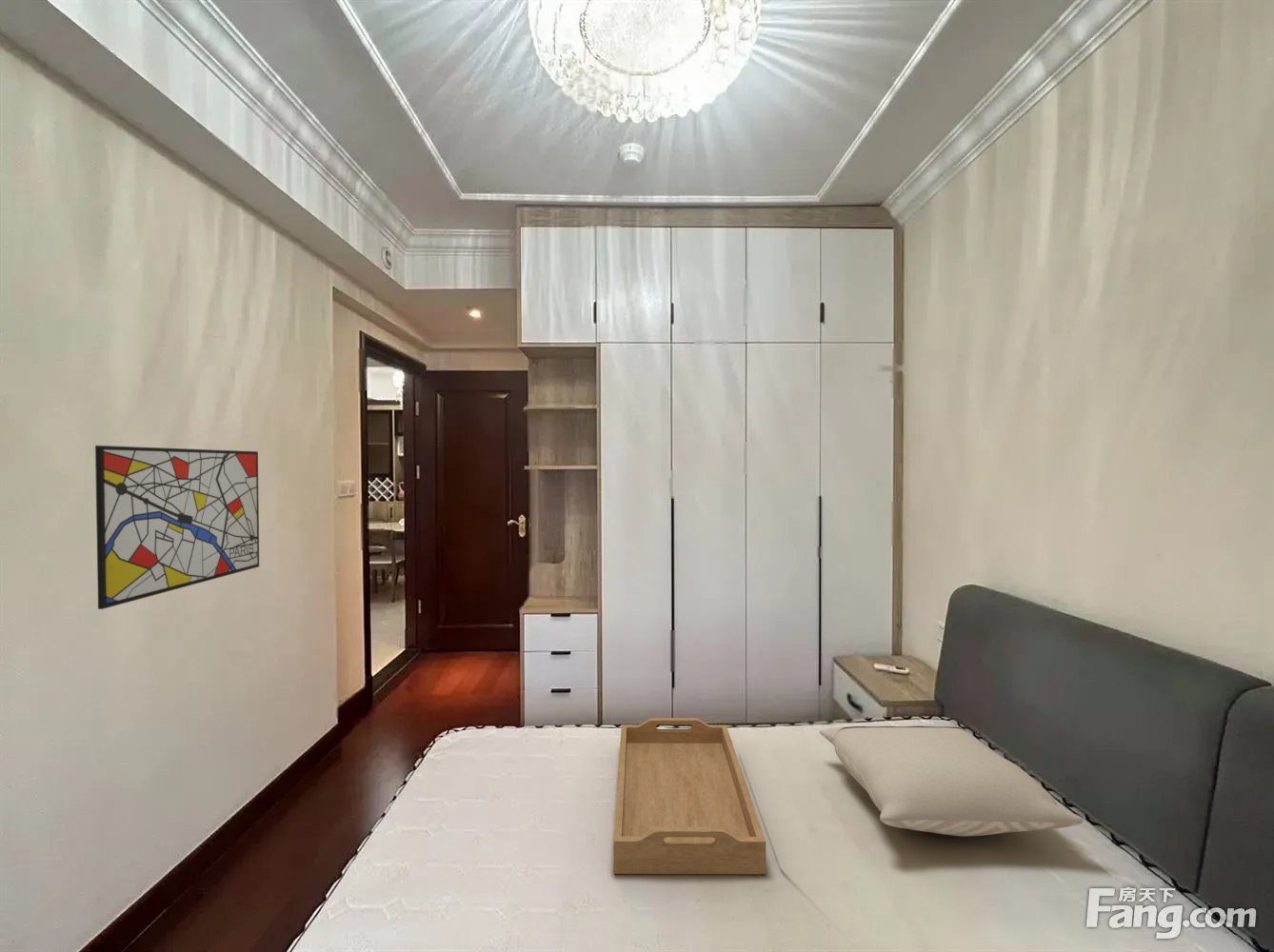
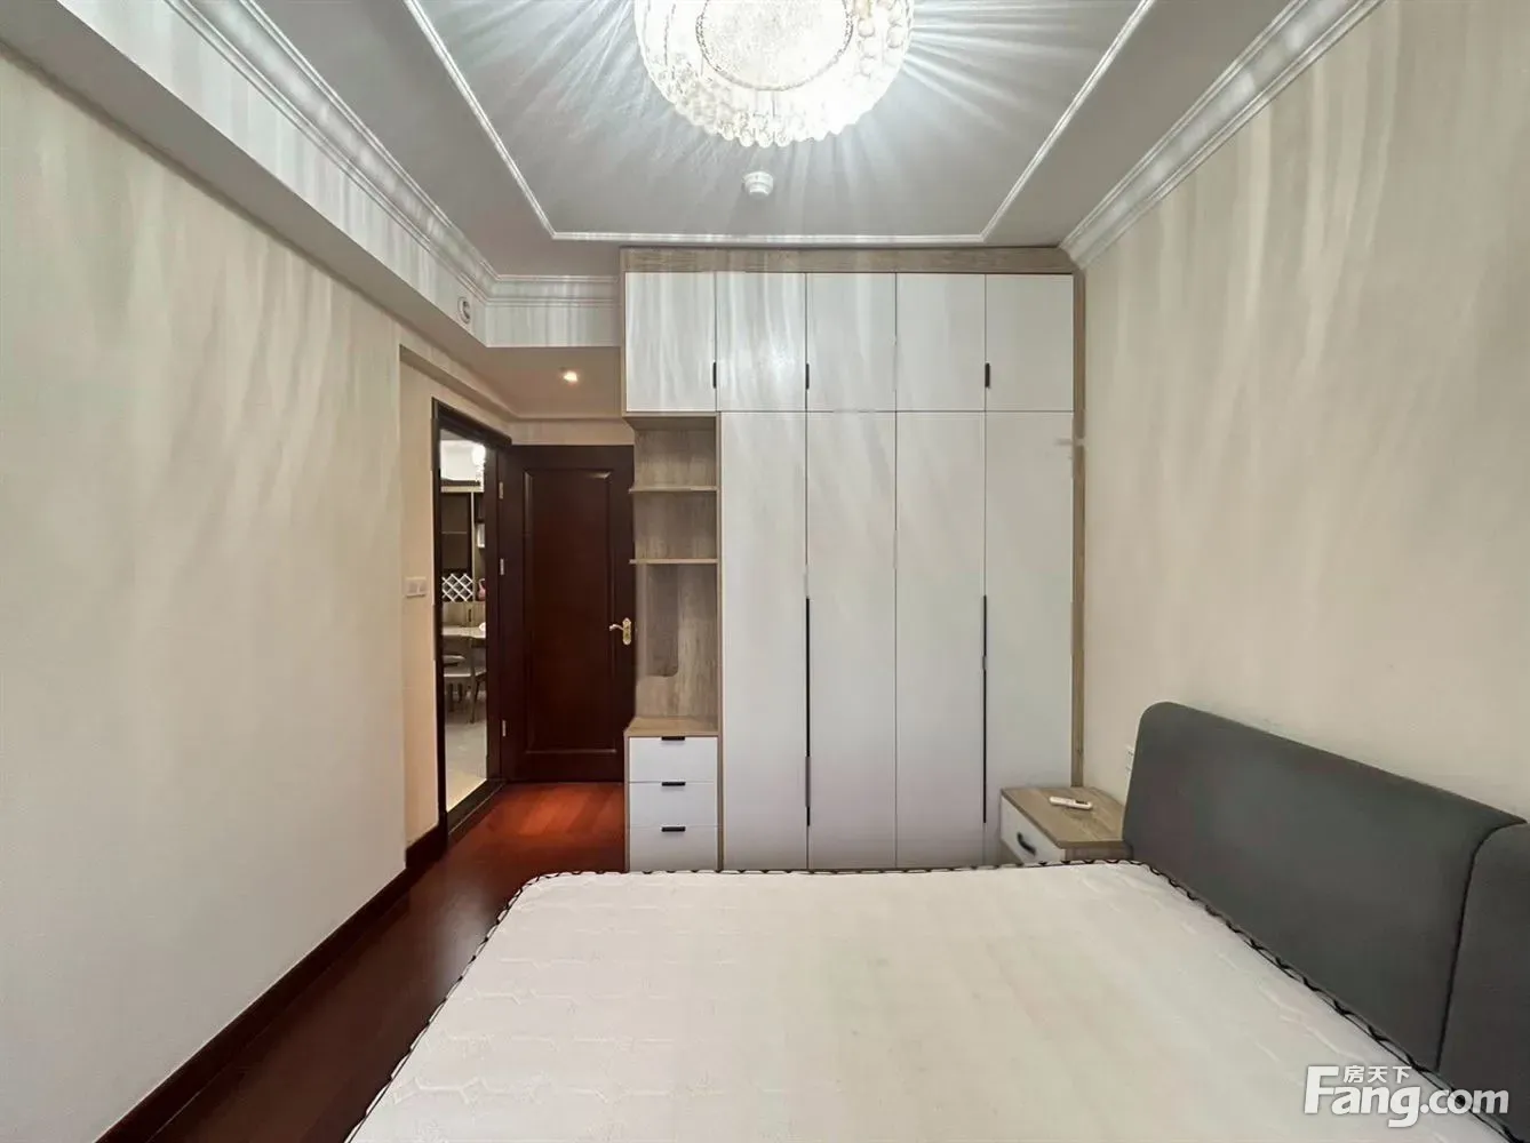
- wall art [94,445,260,610]
- pillow [819,724,1085,837]
- serving tray [613,717,766,875]
